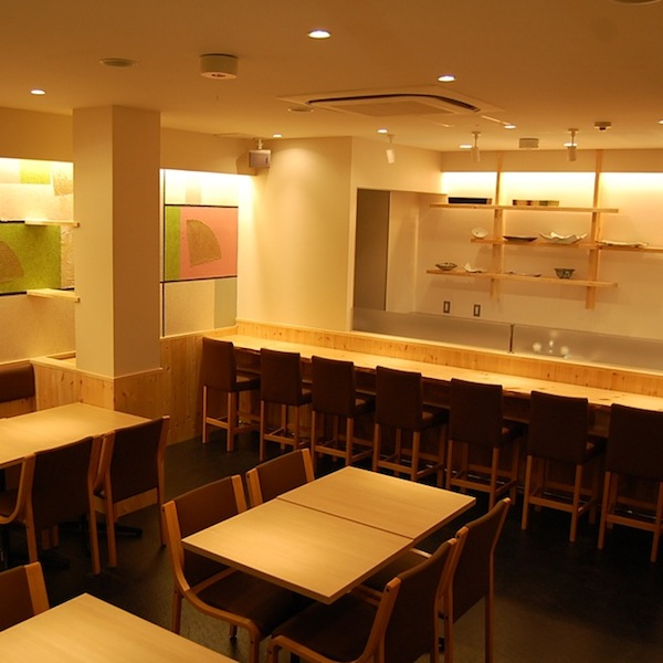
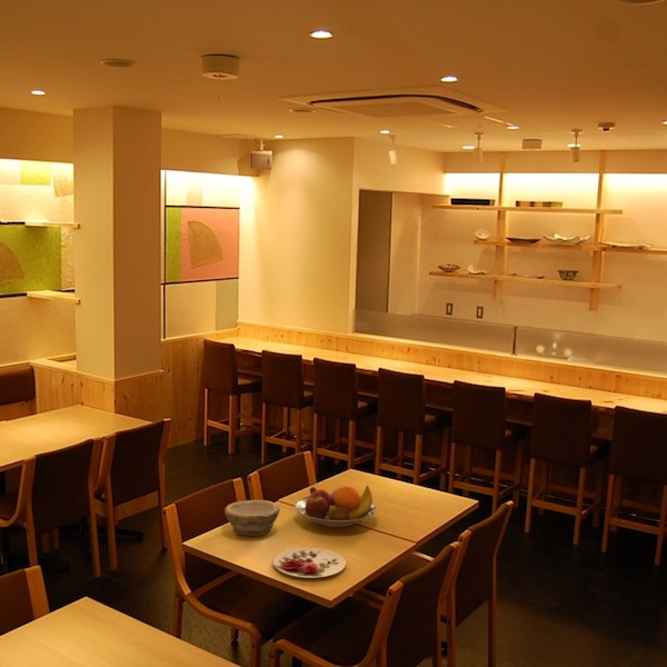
+ bowl [223,499,280,537]
+ plate [272,547,347,579]
+ fruit bowl [293,485,378,528]
